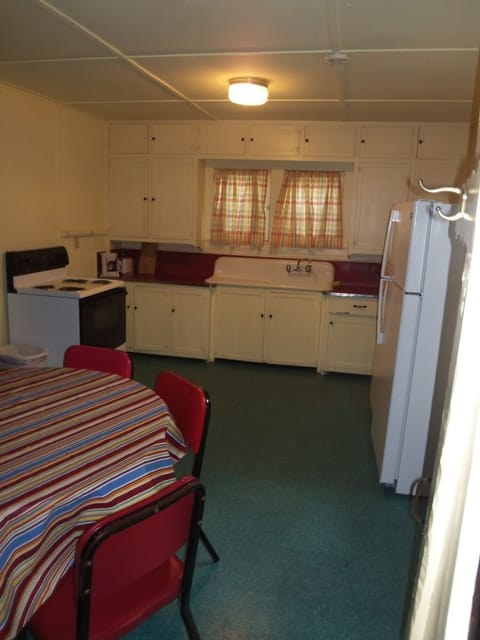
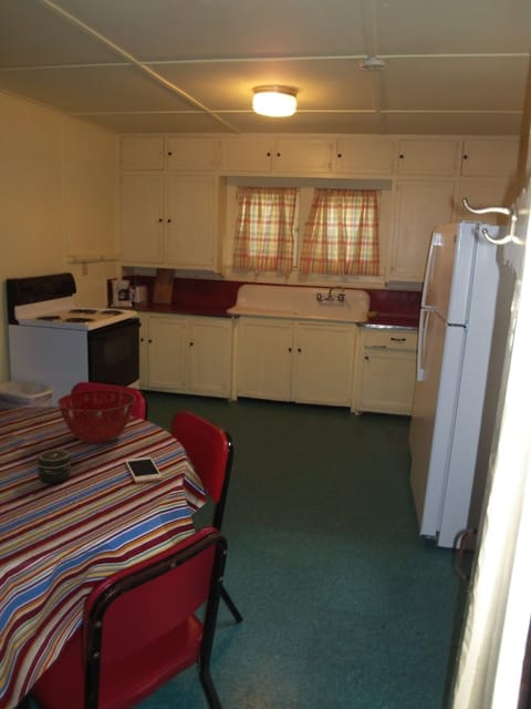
+ cell phone [124,456,164,484]
+ jar [37,449,72,484]
+ mixing bowl [56,389,137,444]
